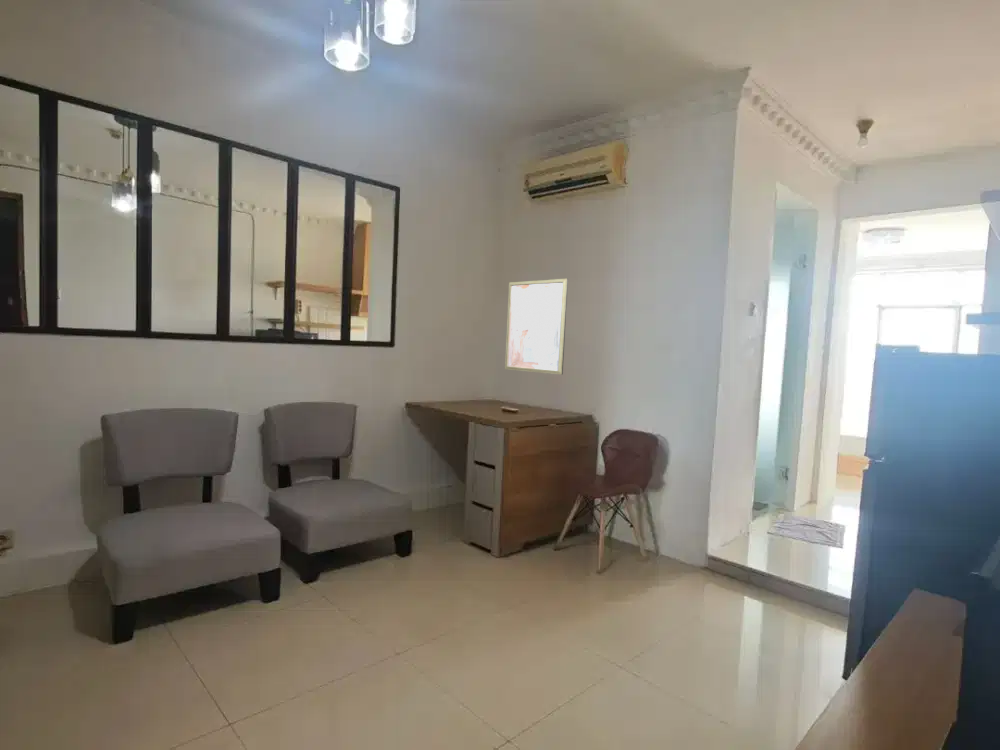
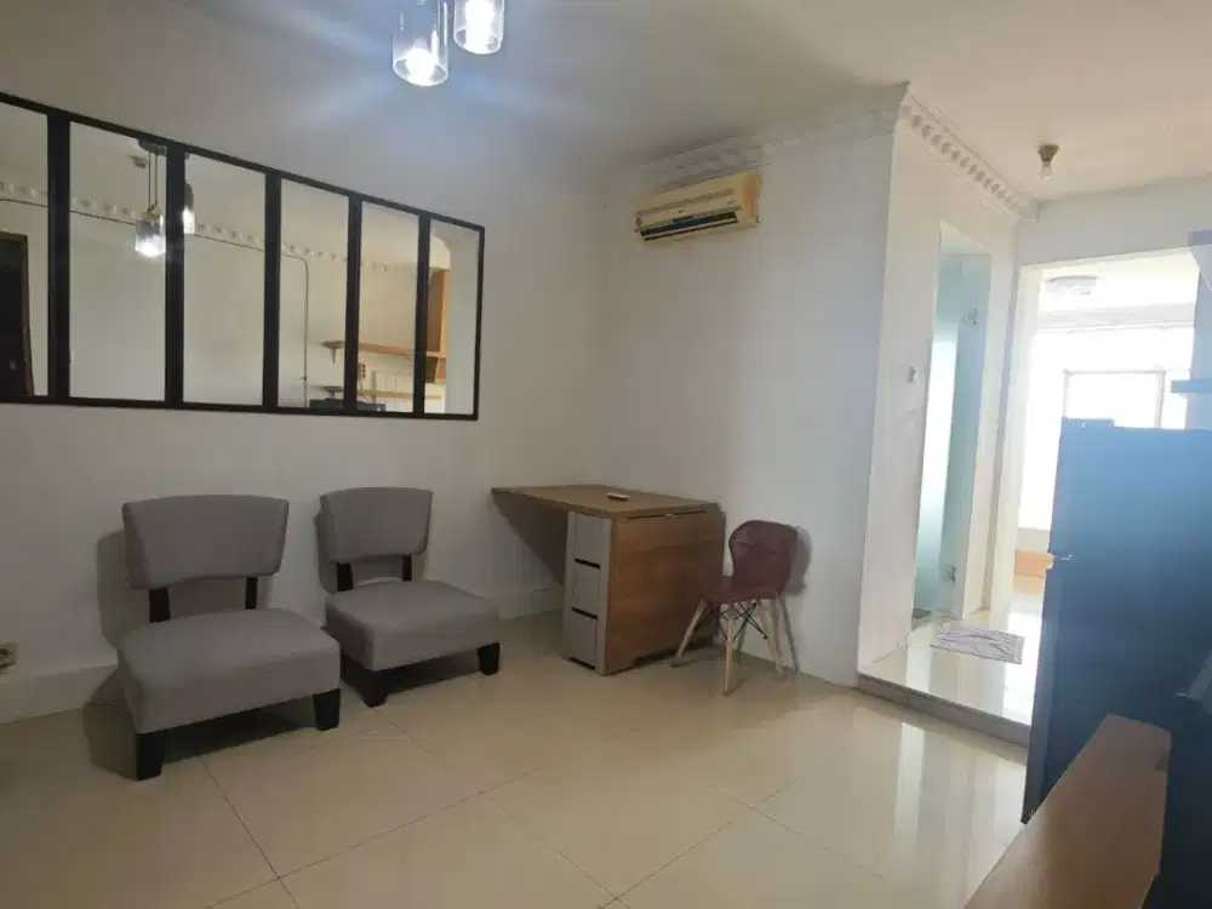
- wall art [504,277,569,376]
